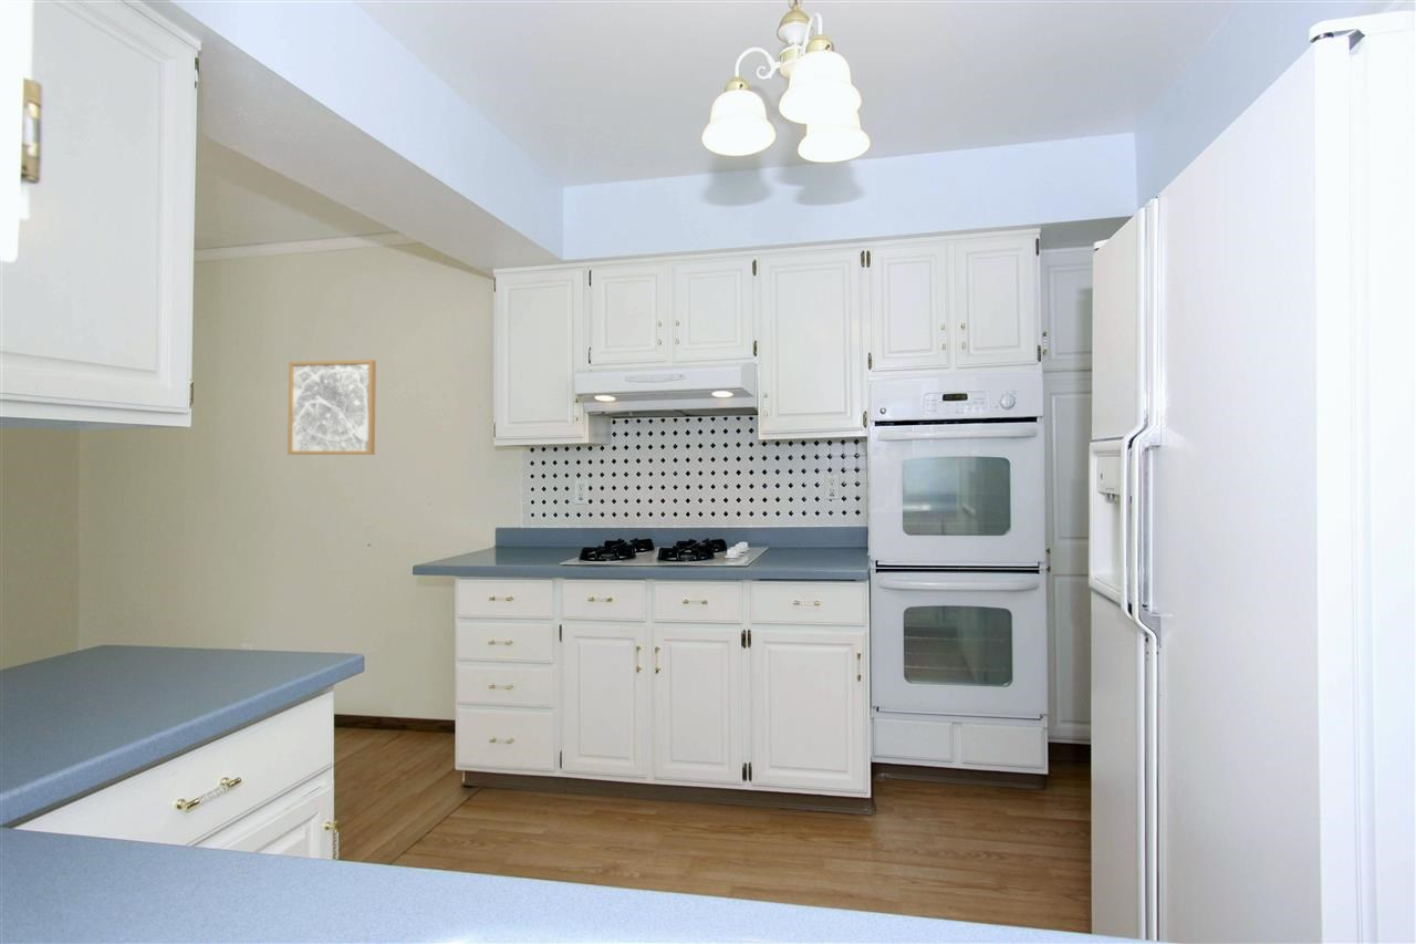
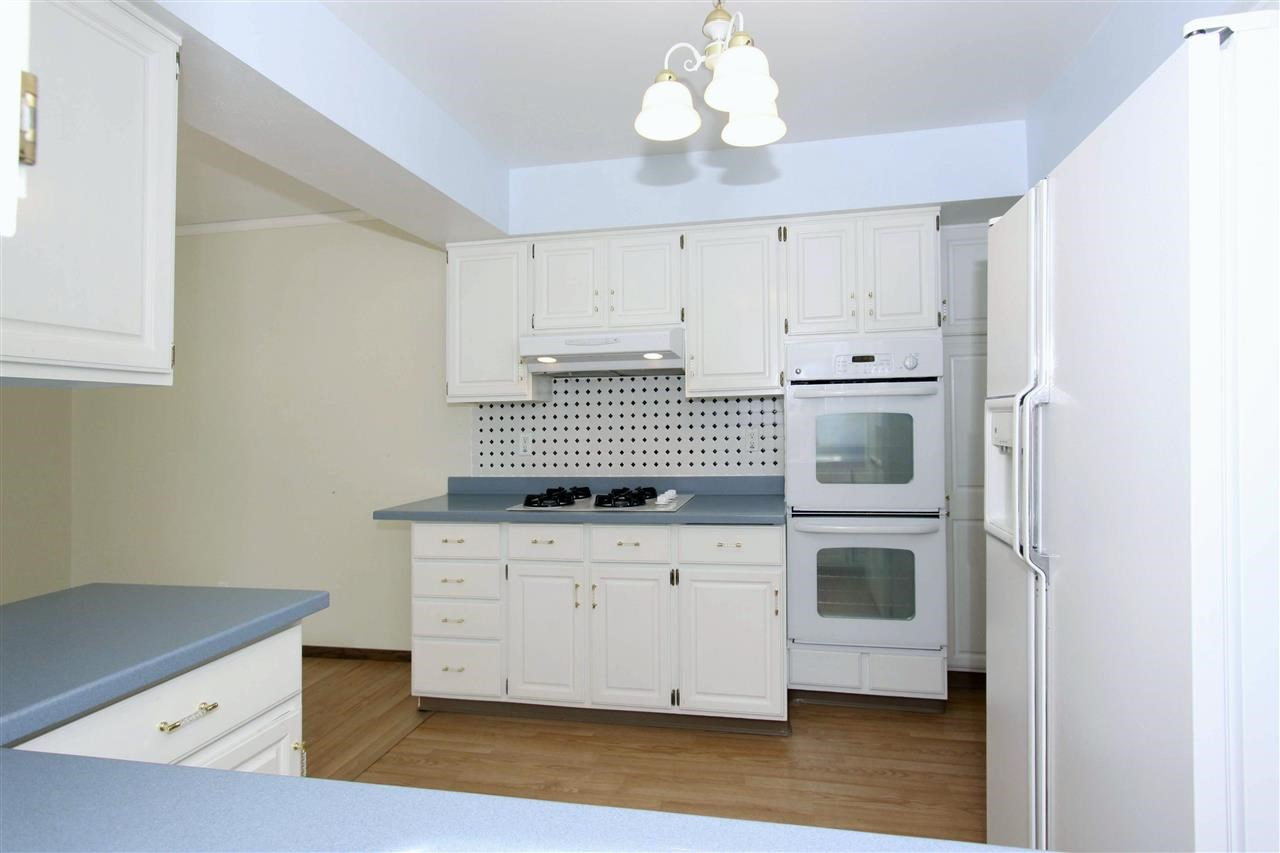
- wall art [287,359,377,456]
